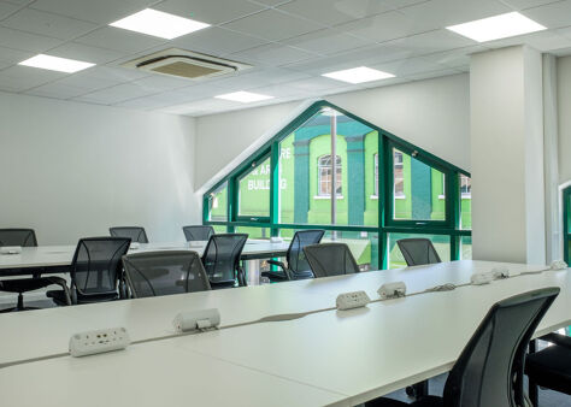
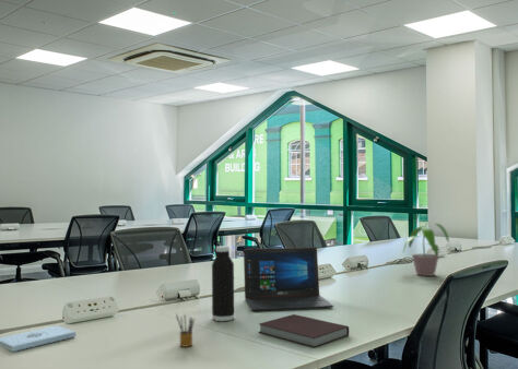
+ potted plant [401,222,450,277]
+ laptop [243,247,334,311]
+ notepad [0,325,76,353]
+ pencil box [175,313,196,348]
+ water bottle [211,245,235,322]
+ notebook [258,313,350,348]
